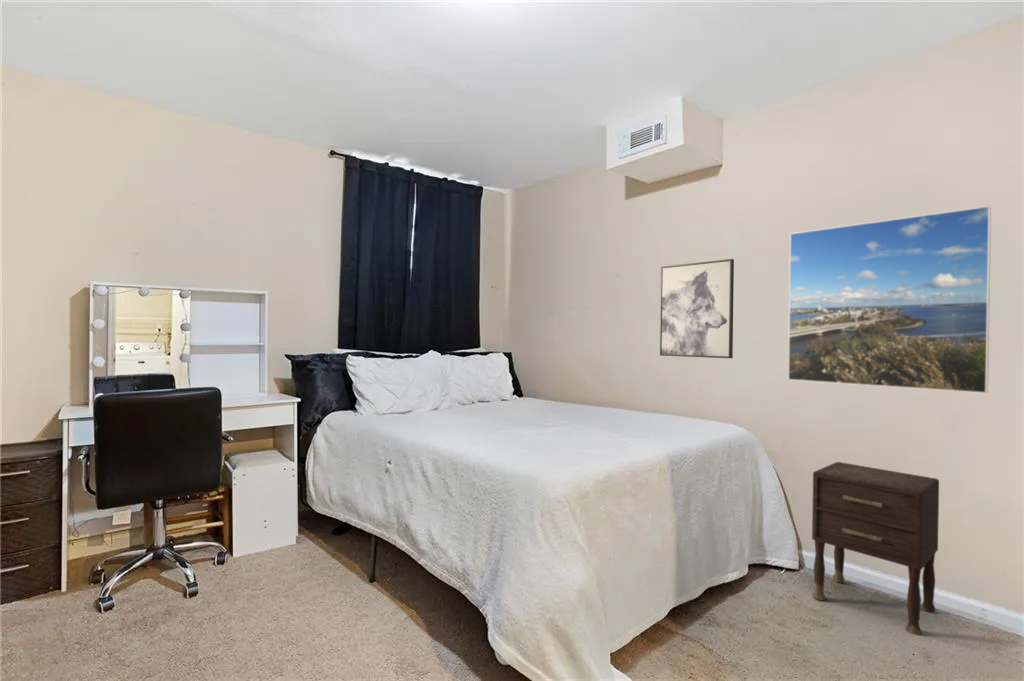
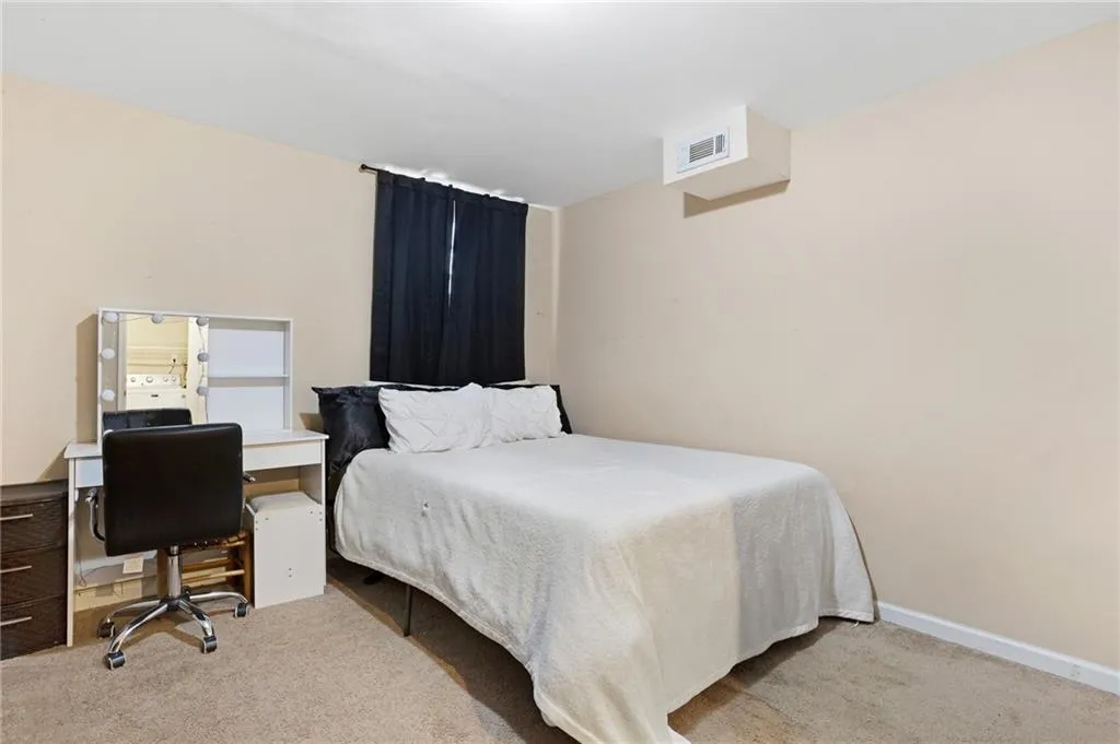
- wall art [659,258,735,359]
- nightstand [811,461,940,636]
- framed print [787,205,992,394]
